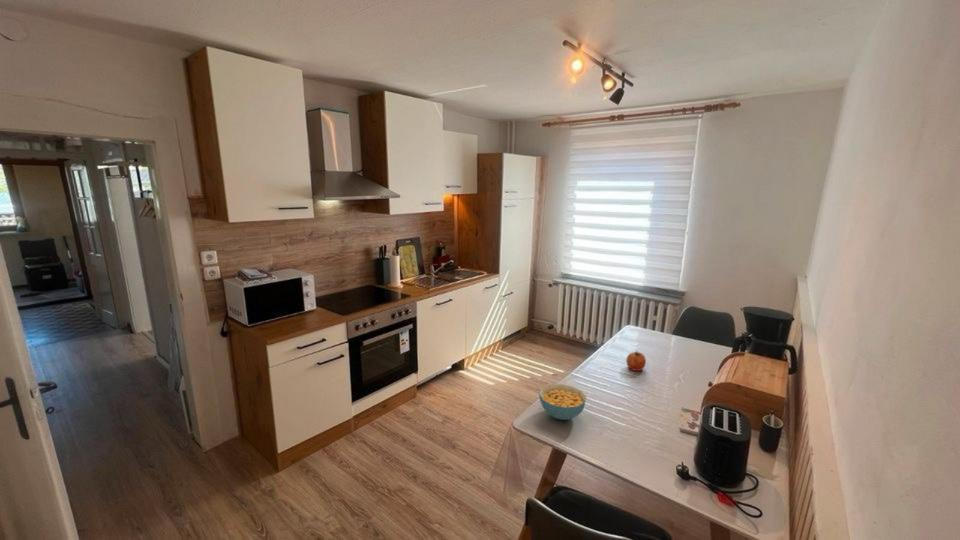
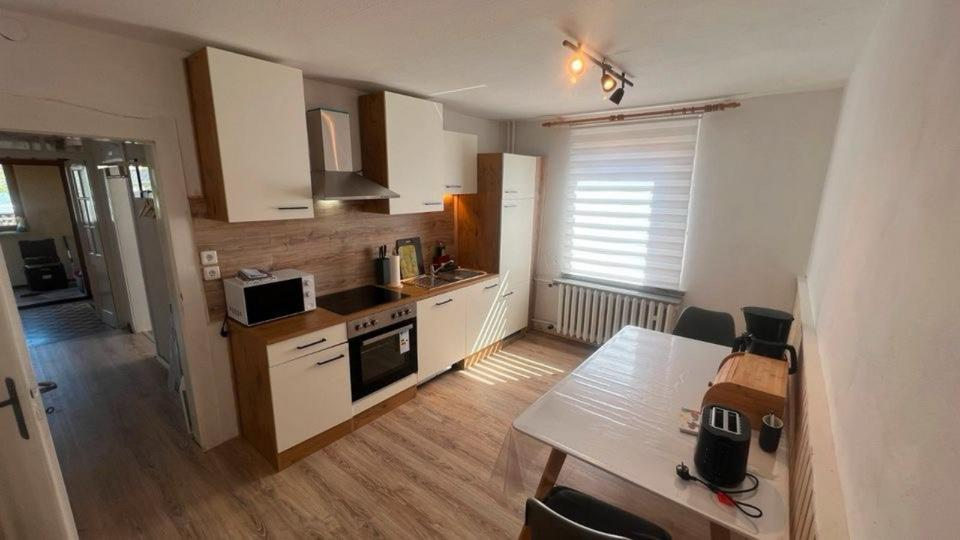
- cereal bowl [538,383,587,421]
- fruit [625,350,647,372]
